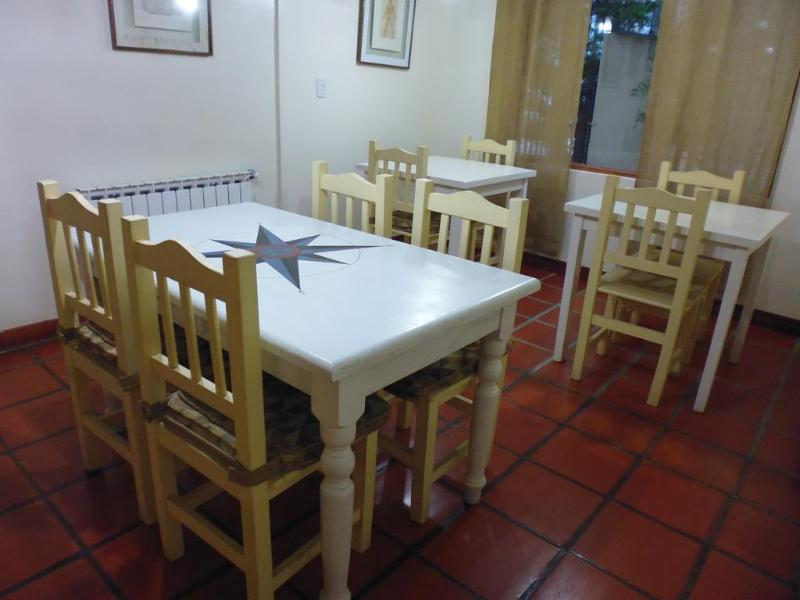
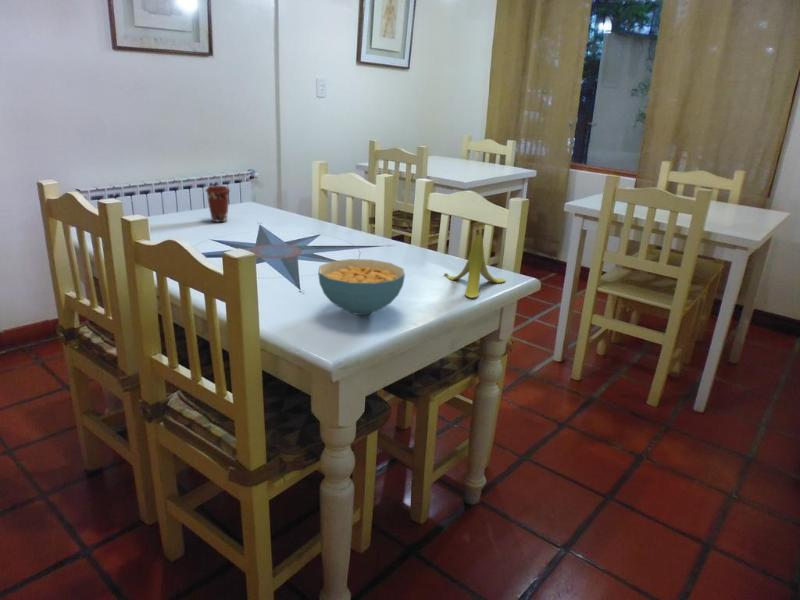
+ cereal bowl [317,258,406,316]
+ coffee cup [205,184,231,223]
+ banana peel [443,225,507,298]
